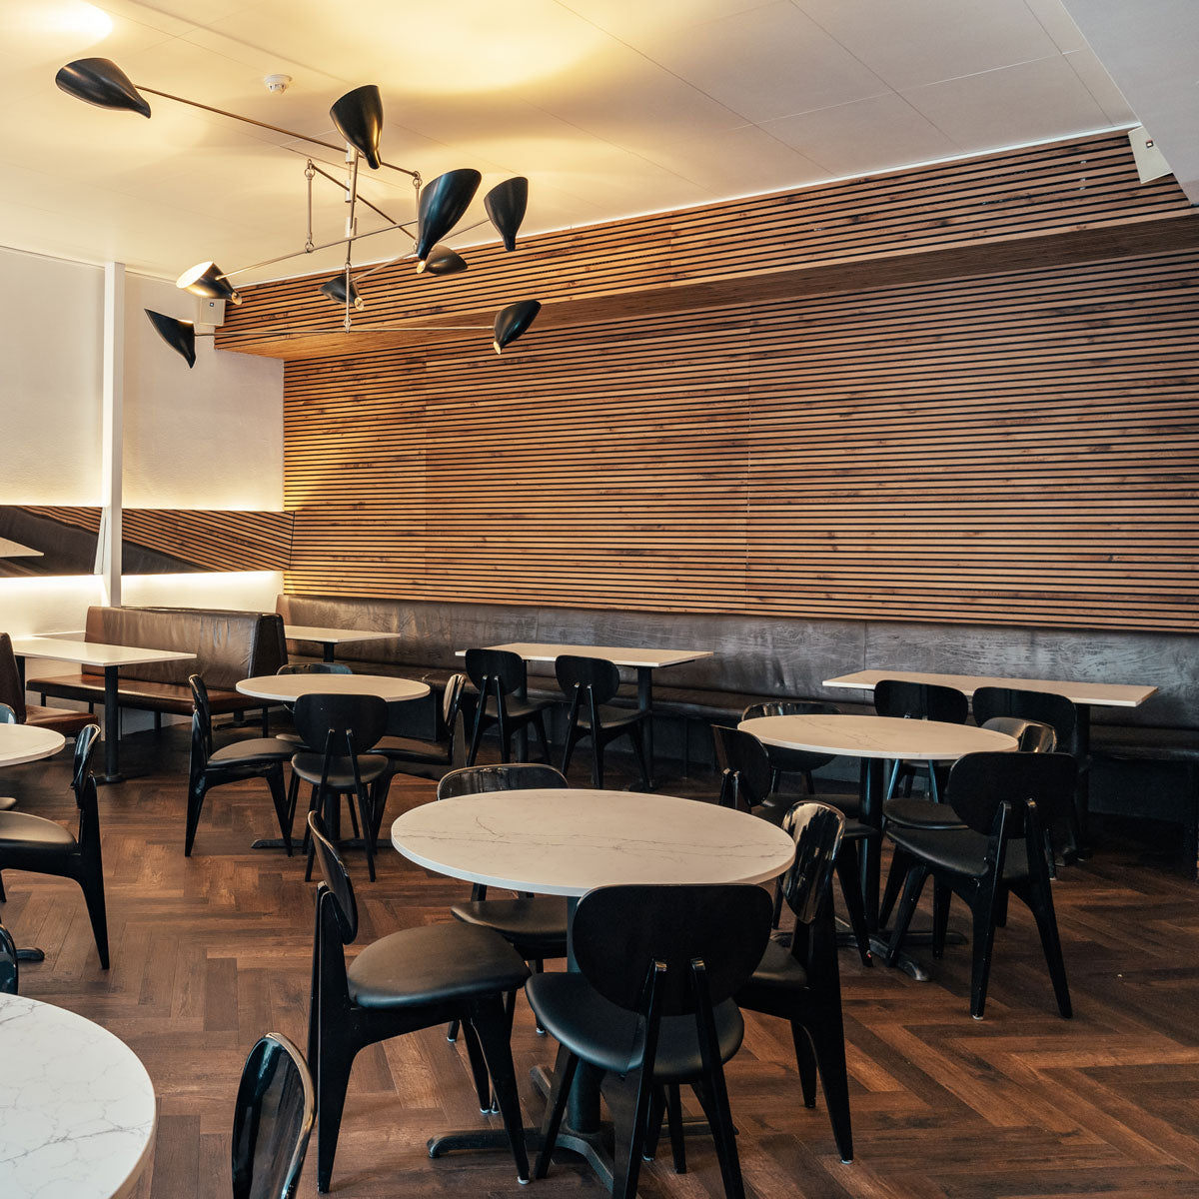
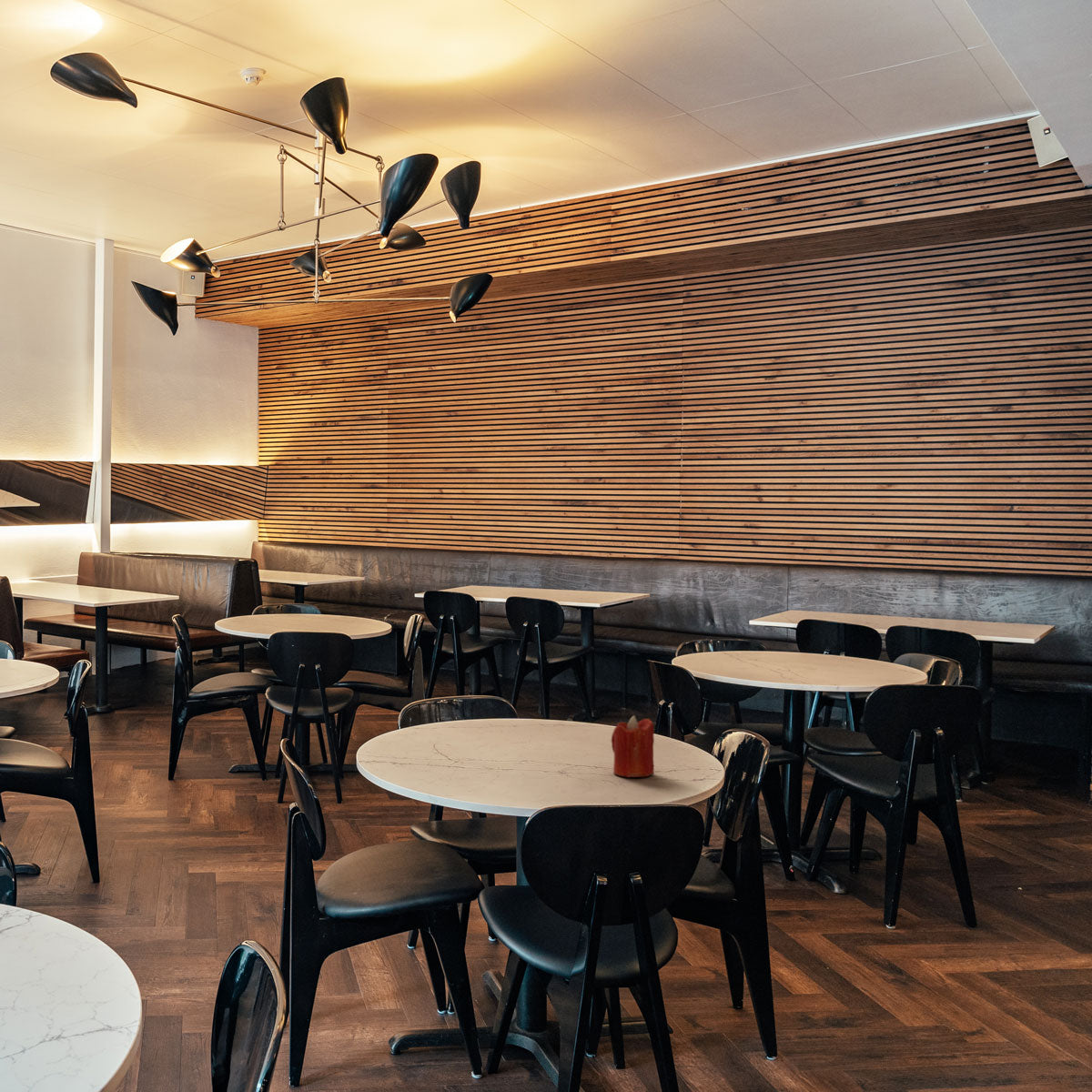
+ candle [611,714,655,778]
